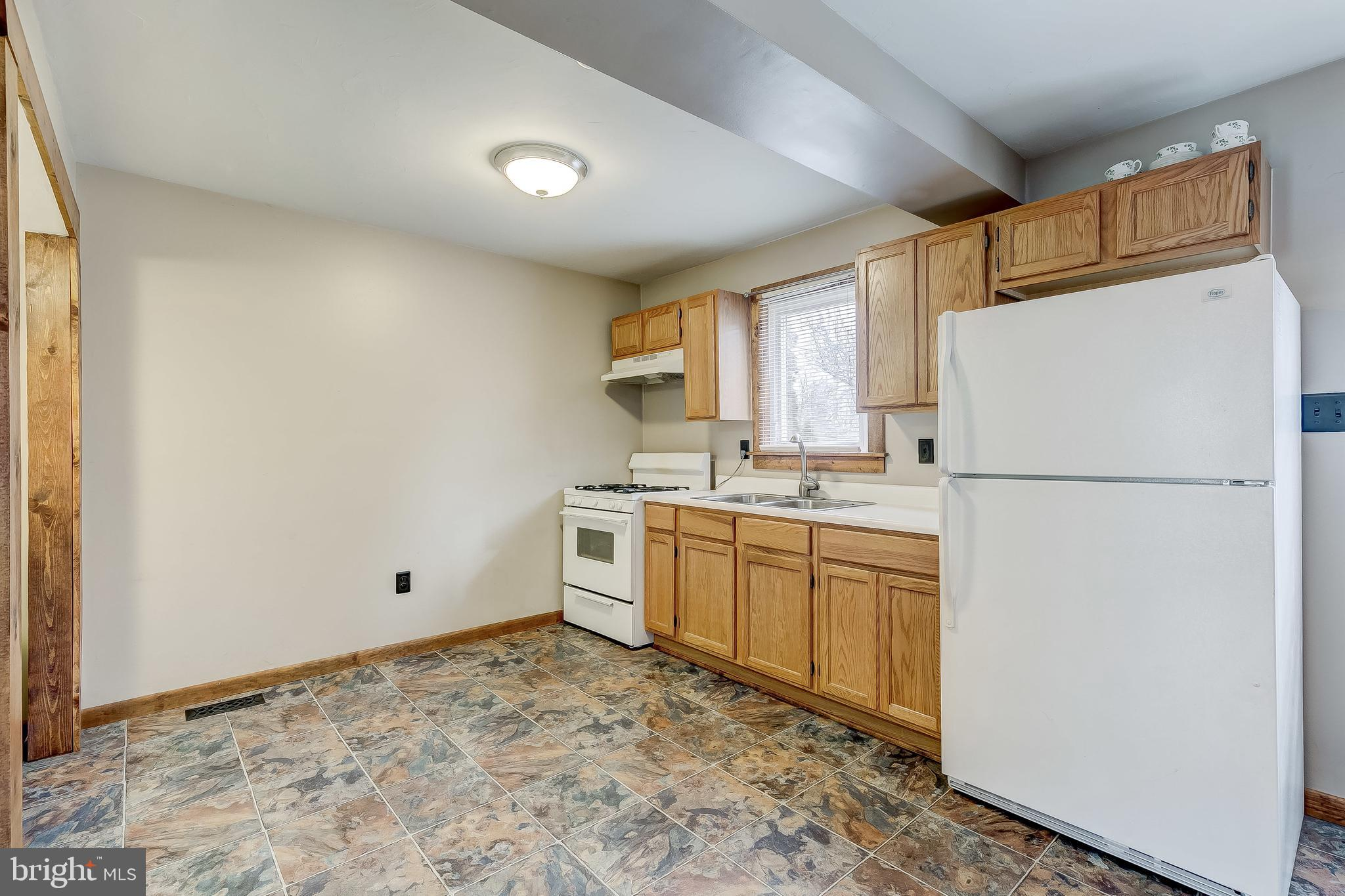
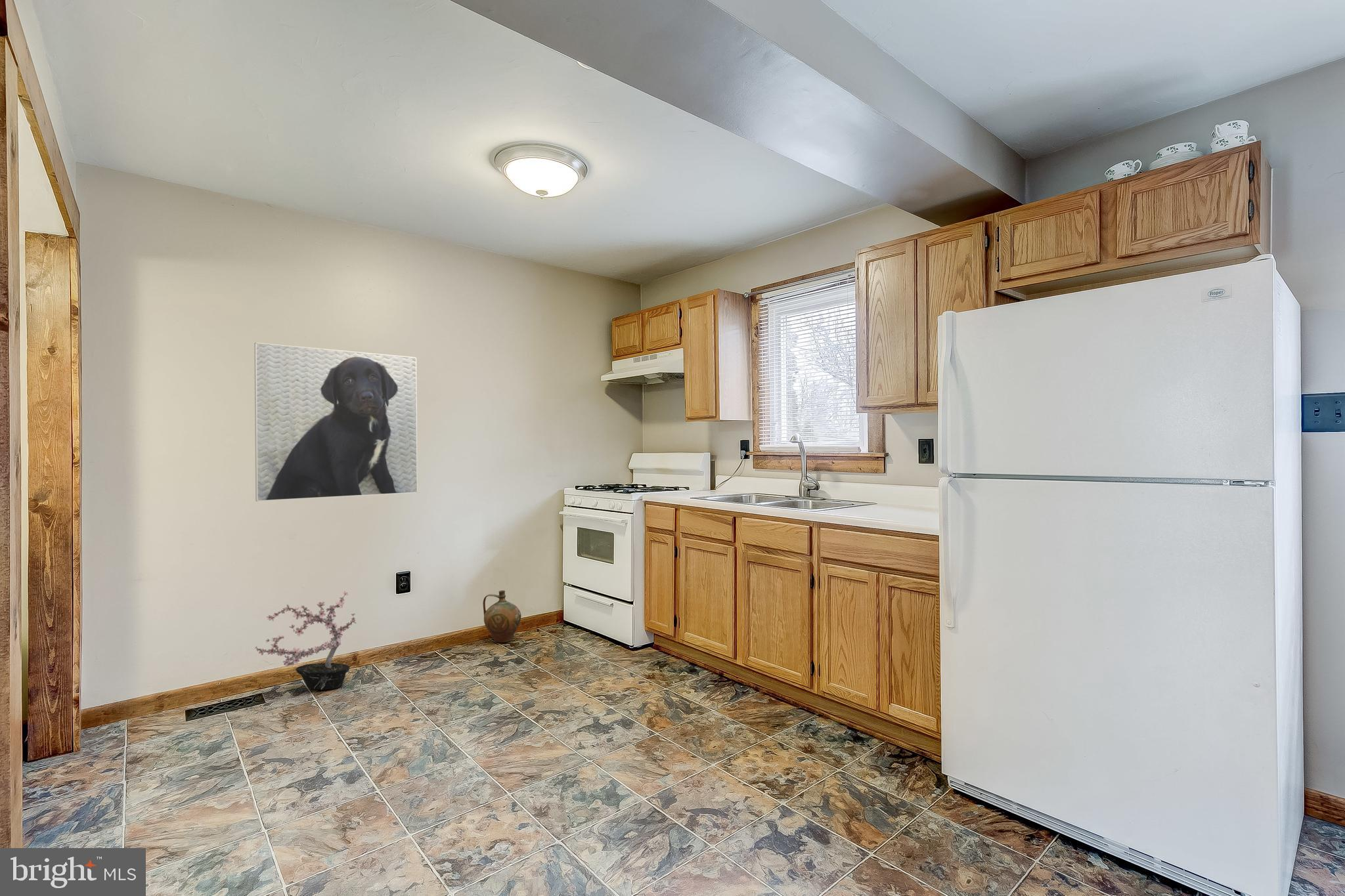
+ potted plant [254,590,357,691]
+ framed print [254,342,418,502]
+ ceramic jug [483,589,522,643]
